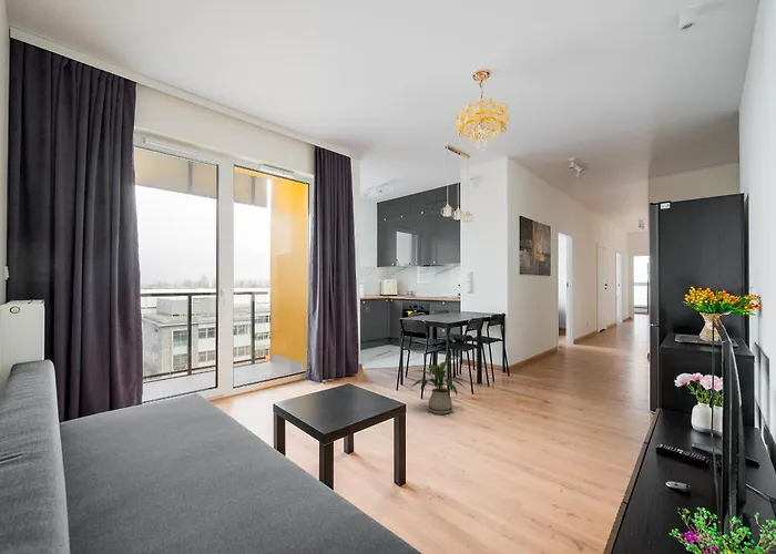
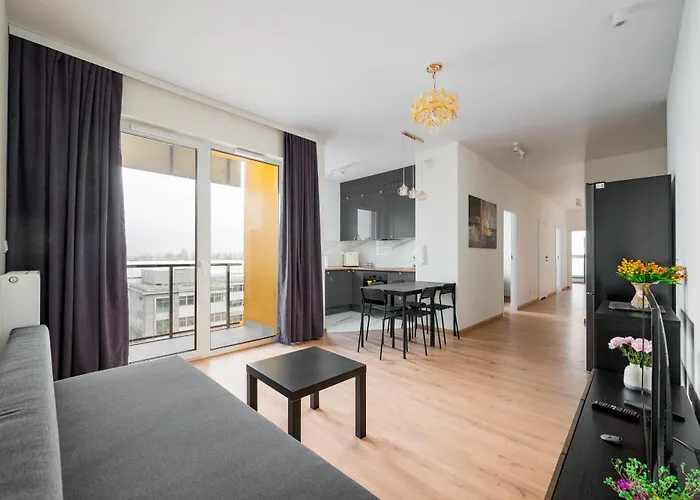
- house plant [409,356,467,416]
